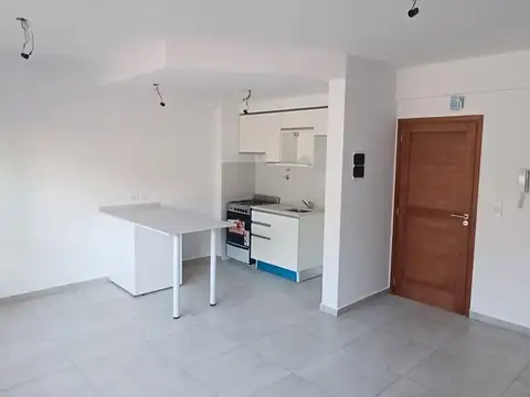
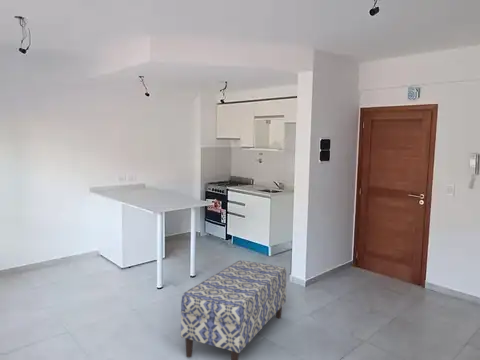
+ bench [180,259,288,360]
